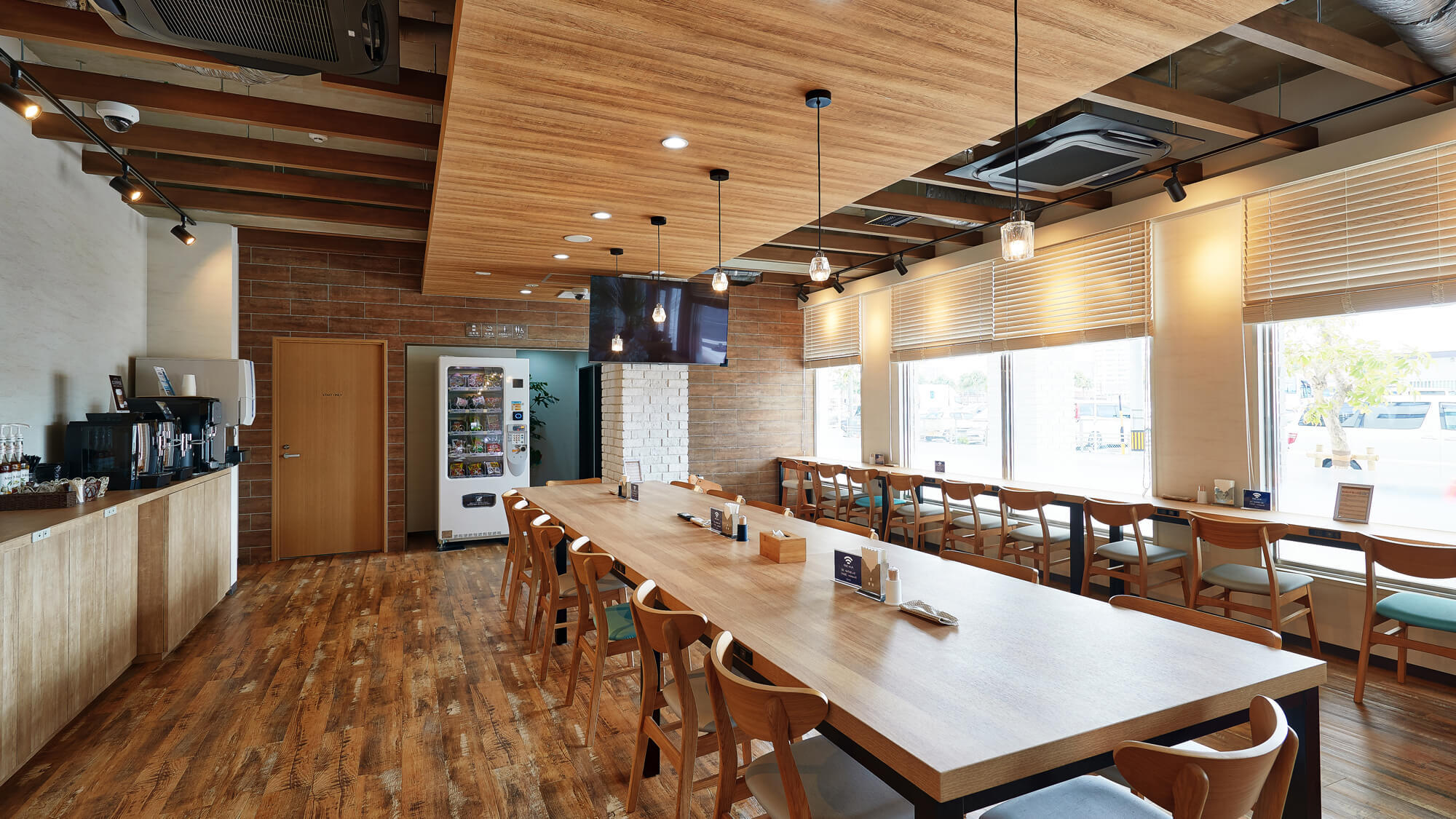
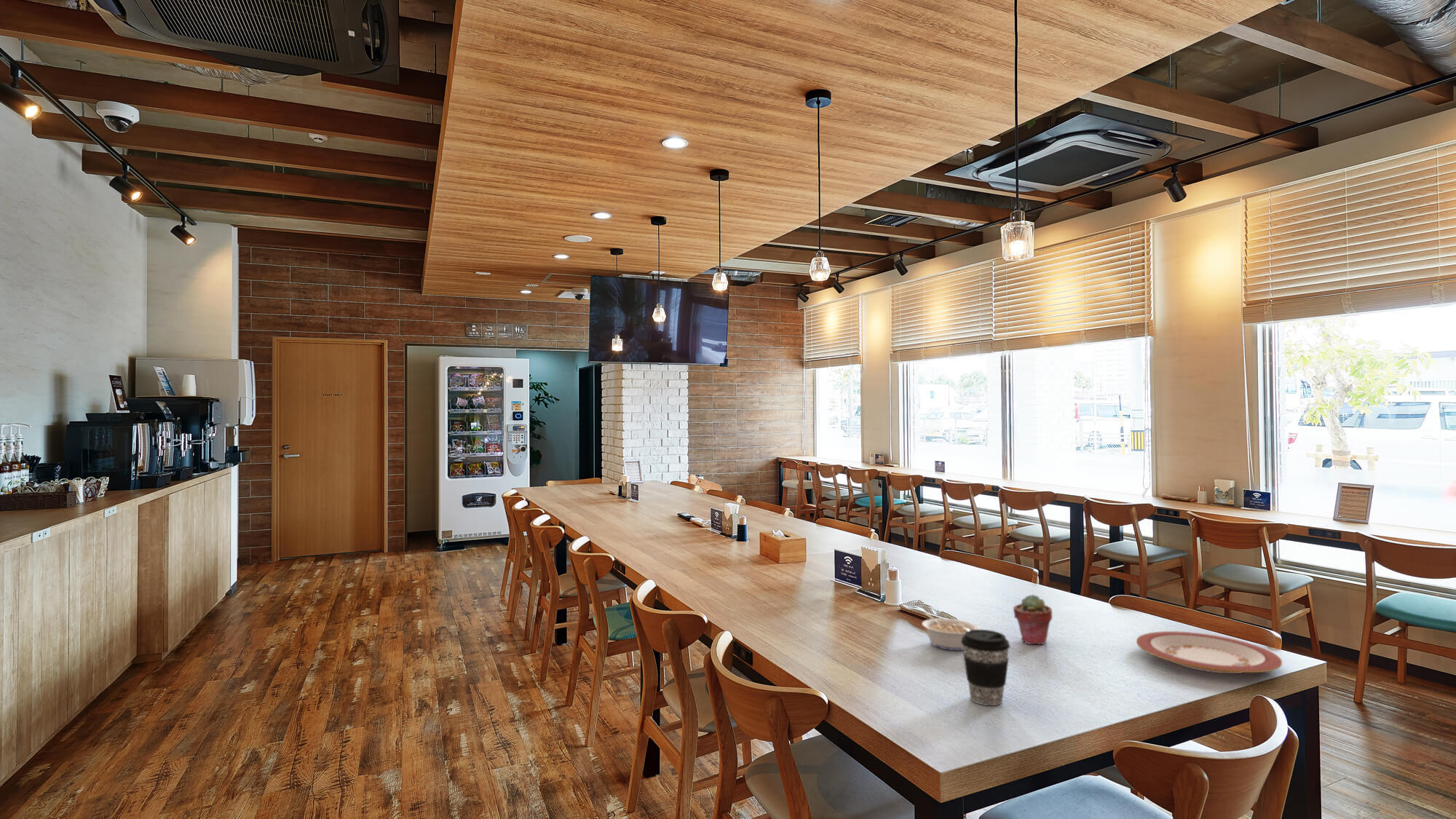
+ legume [921,612,980,651]
+ plate [1136,630,1283,674]
+ coffee cup [961,629,1010,706]
+ potted succulent [1013,593,1053,645]
